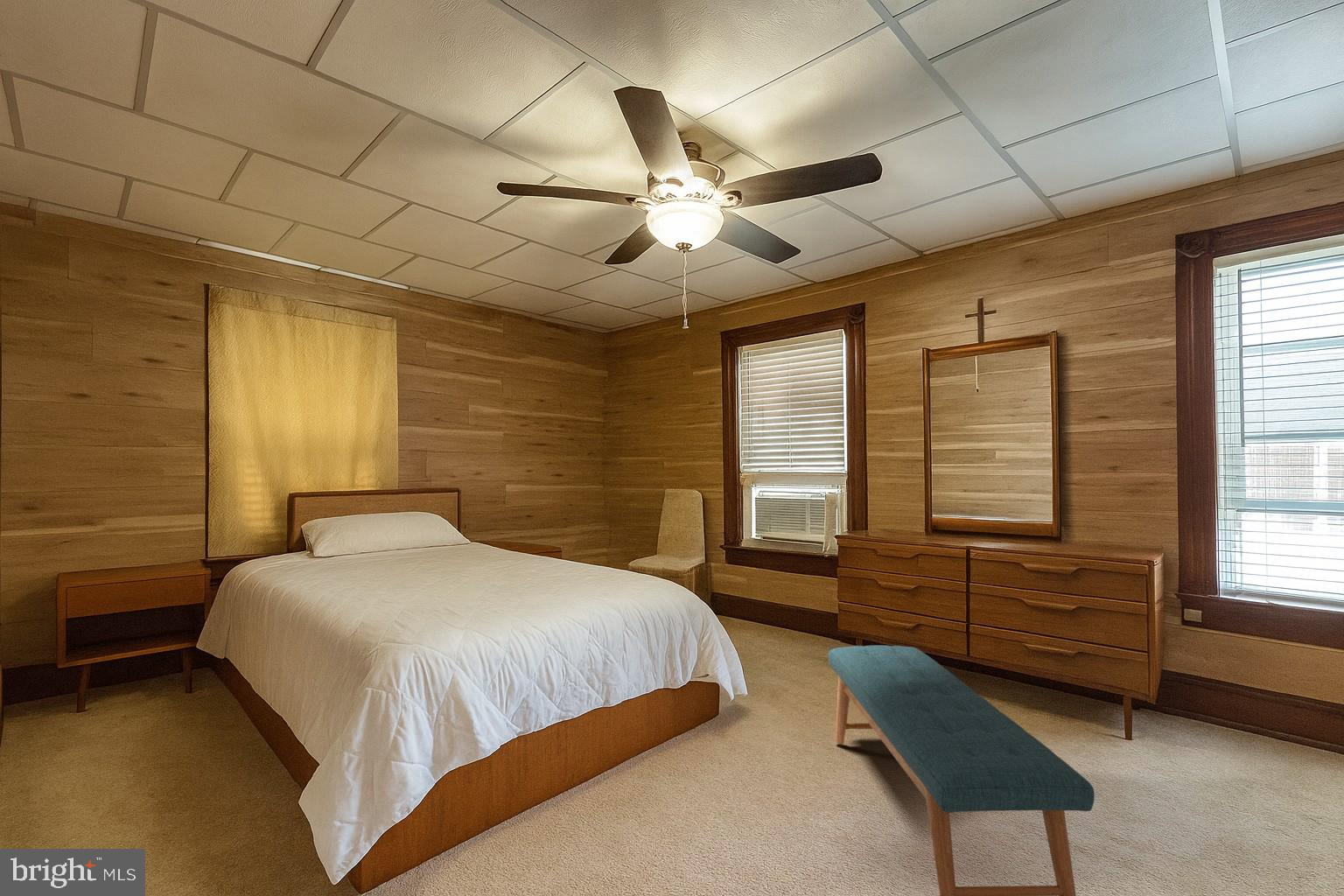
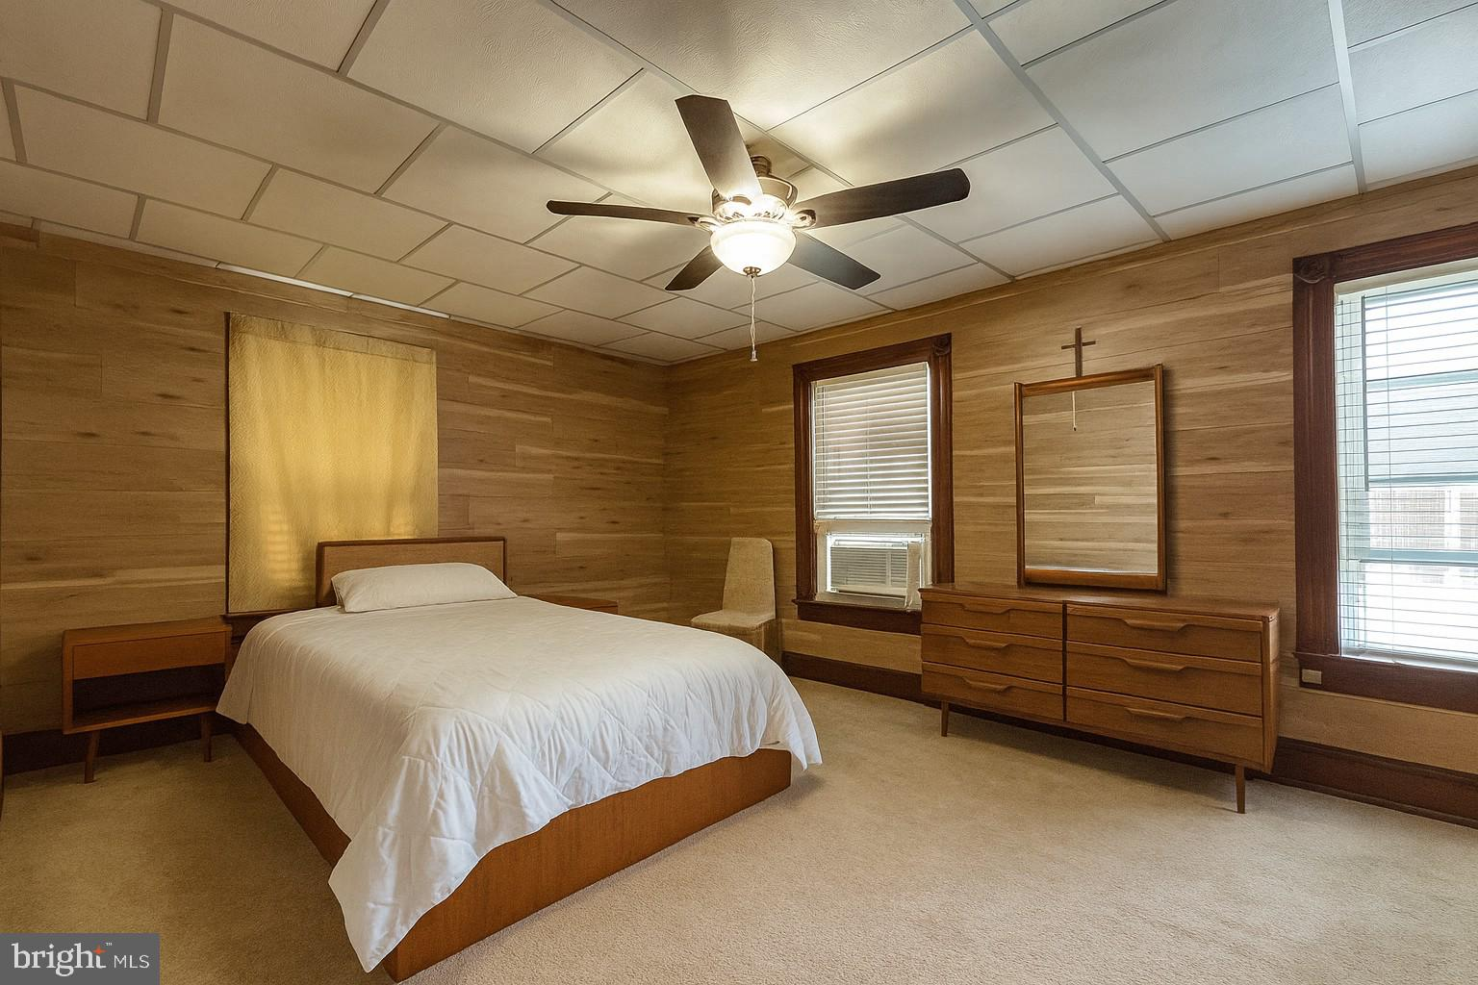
- bench [828,645,1096,896]
